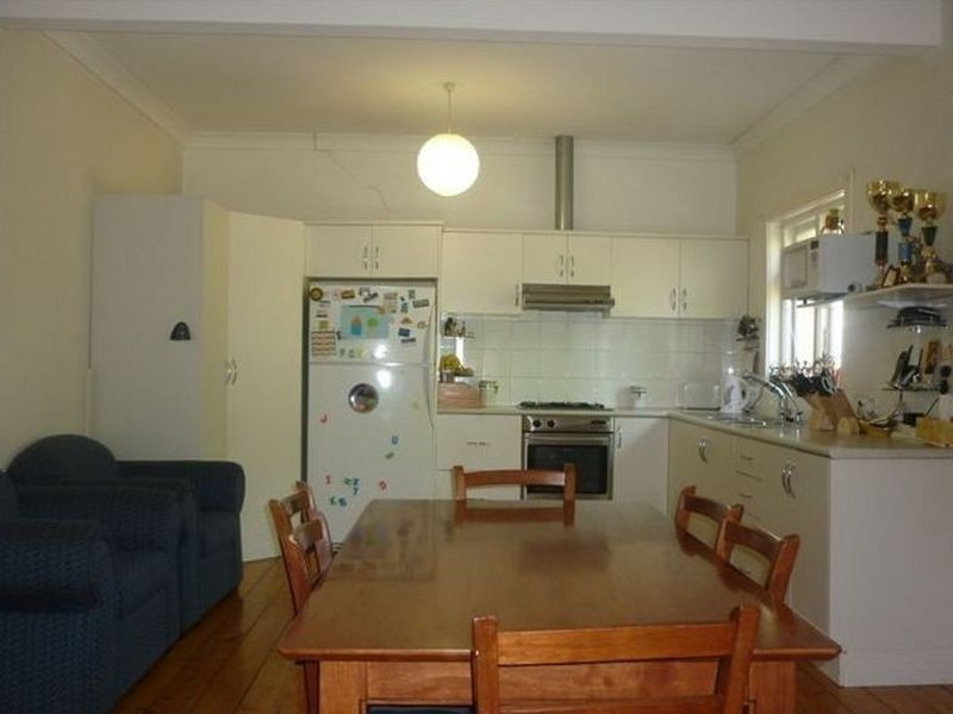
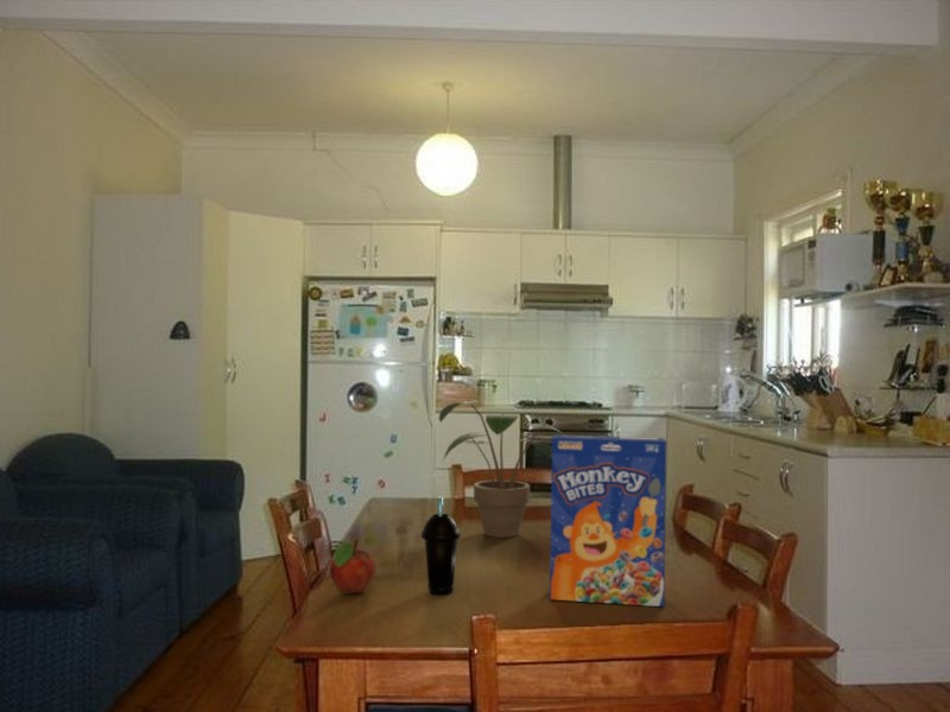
+ fruit [329,539,376,595]
+ cereal box [549,433,667,608]
+ cup [420,496,462,596]
+ potted plant [438,398,566,539]
